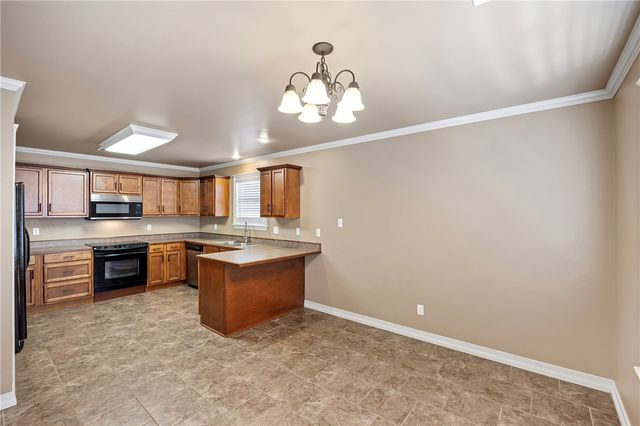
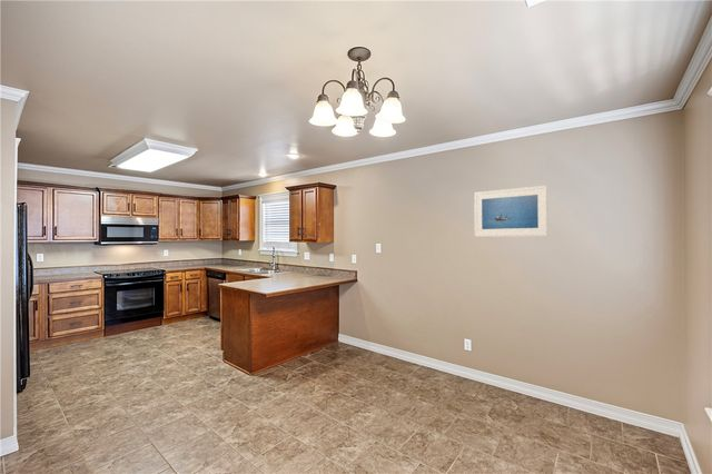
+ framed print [473,185,548,238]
